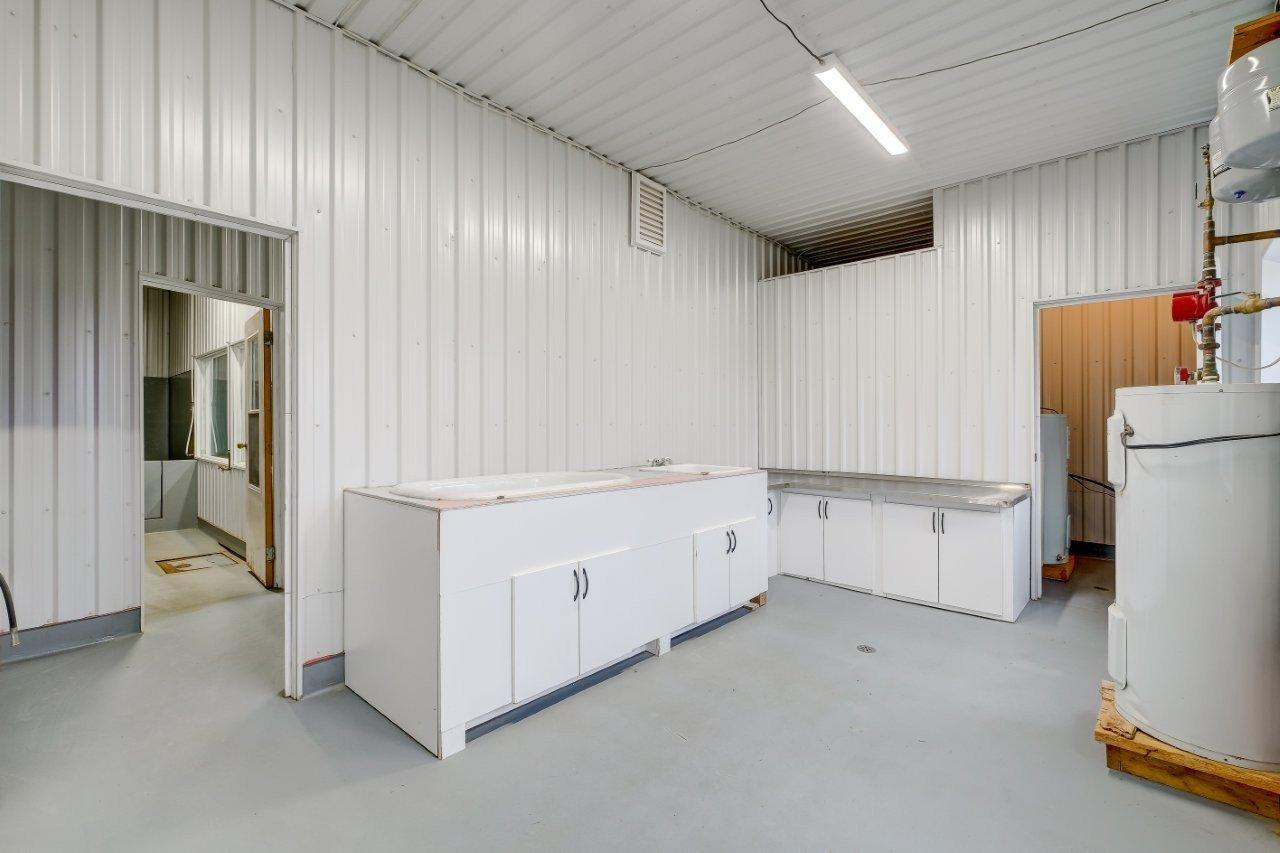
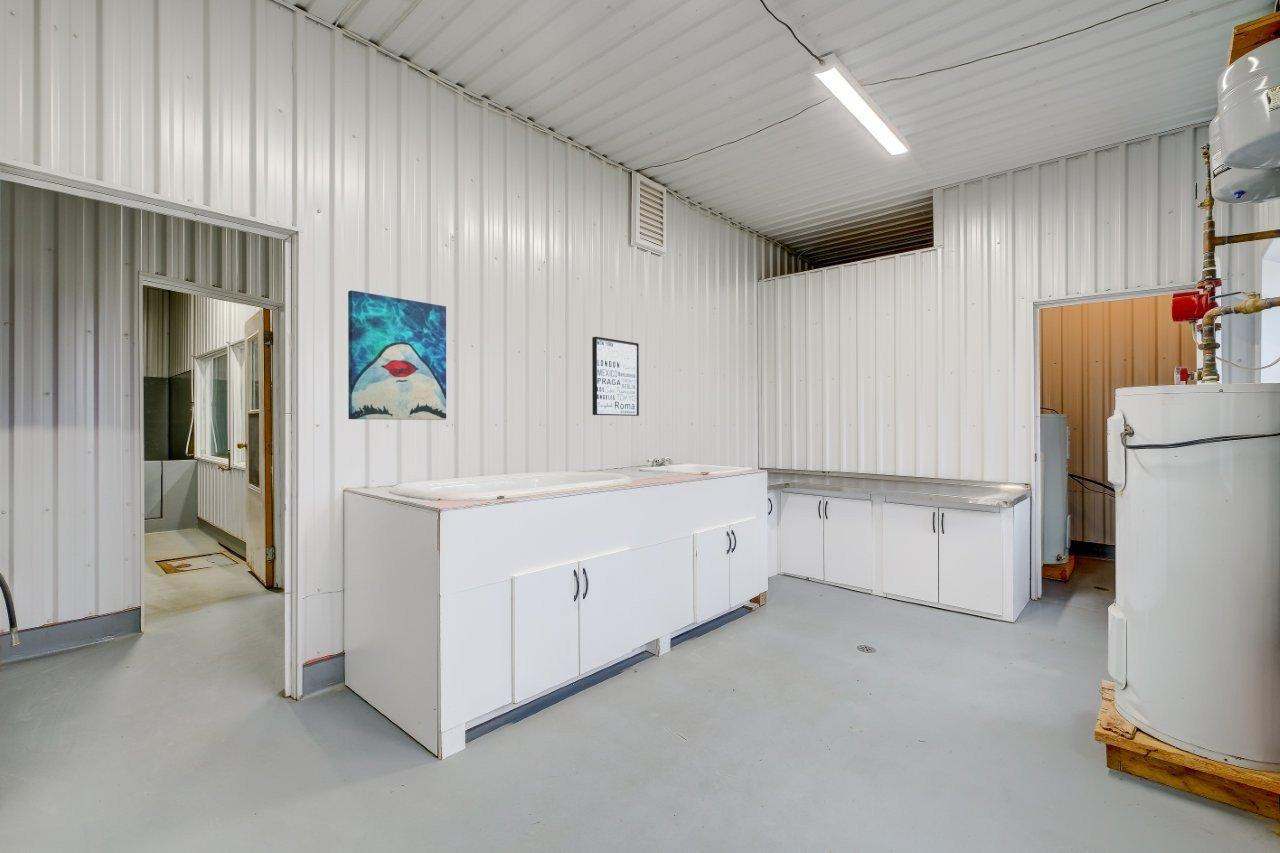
+ wall art [347,289,447,421]
+ wall art [591,336,640,417]
